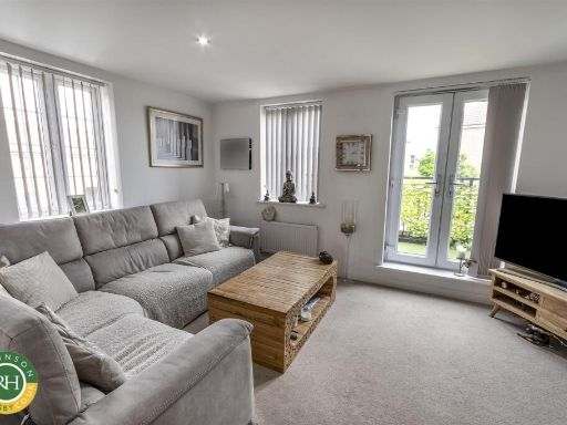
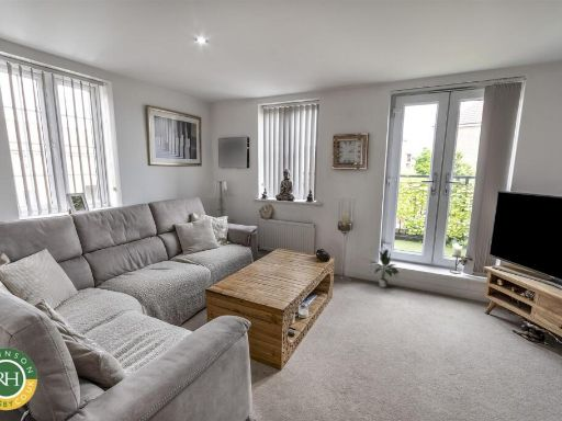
+ potted plant [371,249,401,288]
